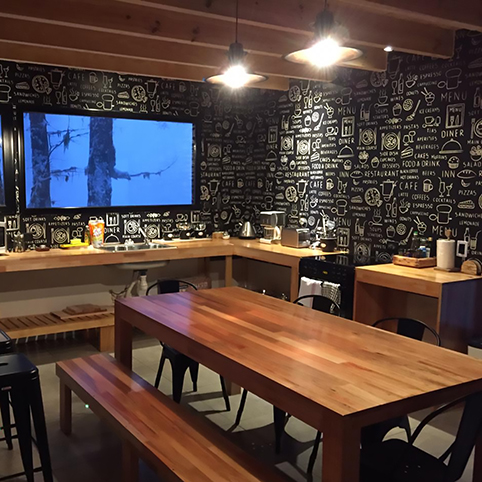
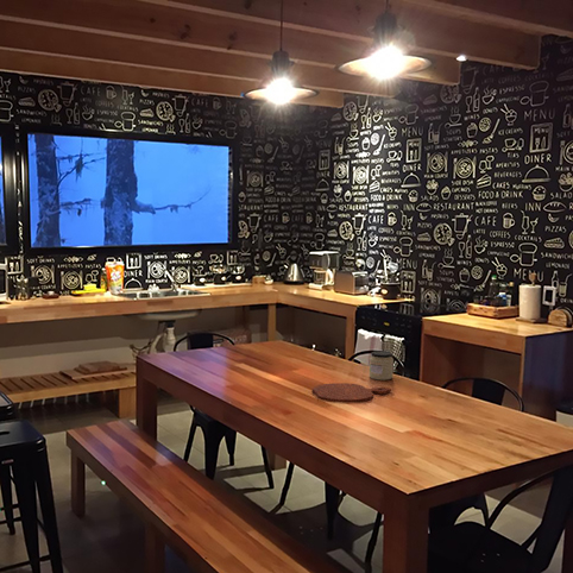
+ cutting board [311,382,392,403]
+ jar [369,350,395,382]
